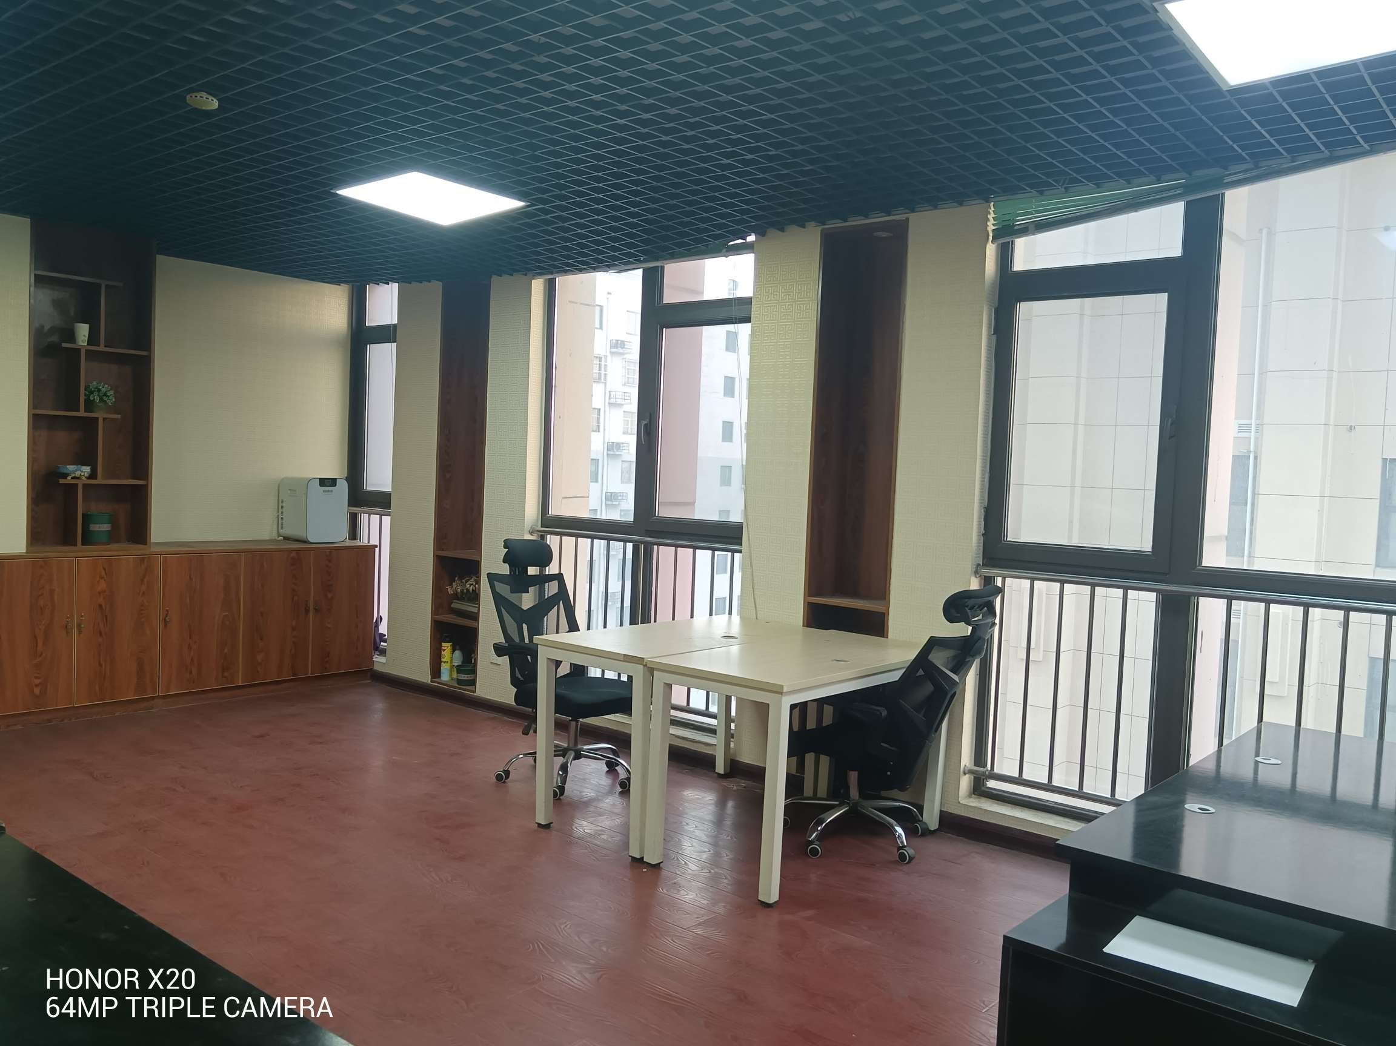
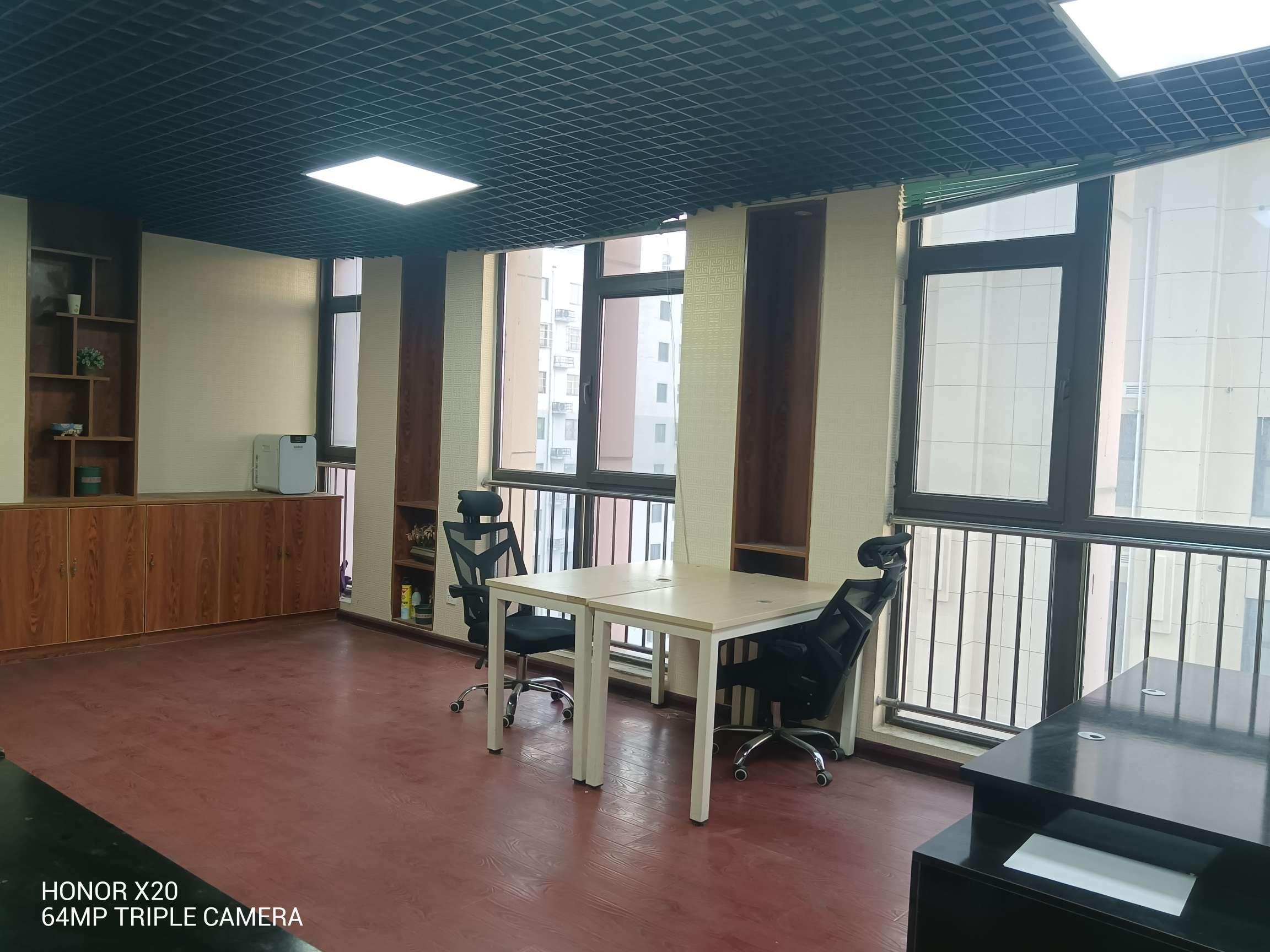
- smoke detector [186,91,219,110]
